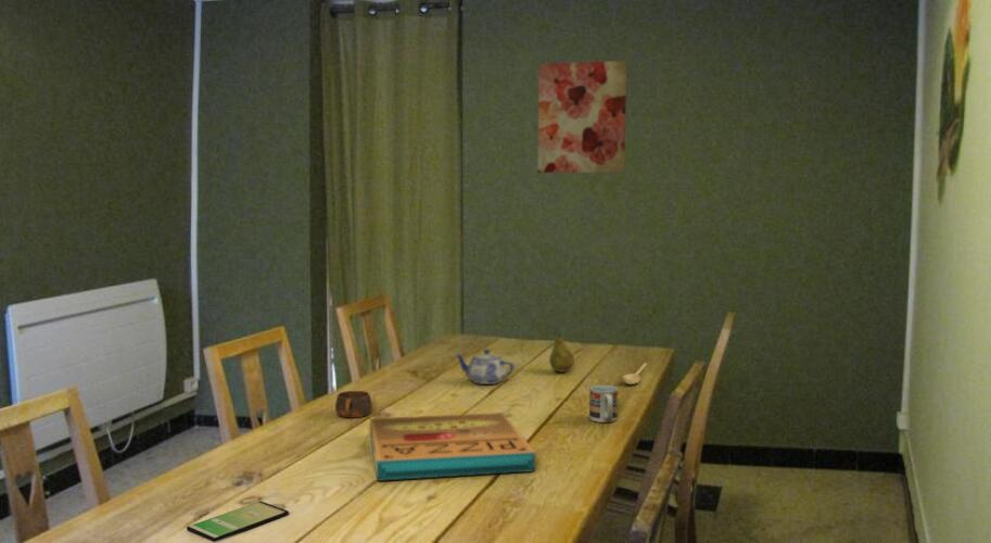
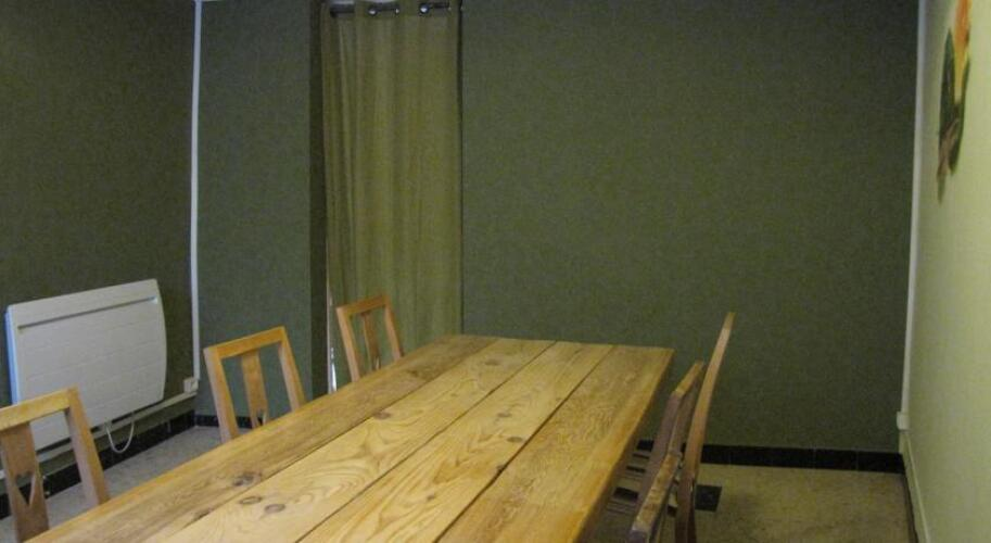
- smartphone [186,501,290,543]
- wall art [536,60,628,174]
- fruit [548,332,575,374]
- pizza box [369,412,536,482]
- spoon [622,362,648,386]
- teapot [454,349,514,386]
- cup [588,384,620,424]
- cup [334,390,372,418]
